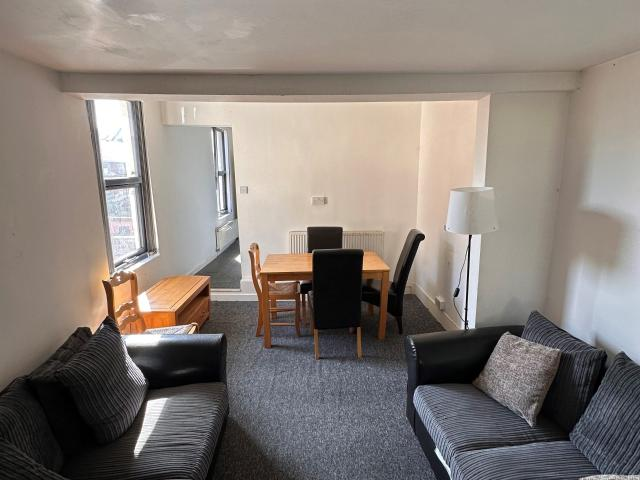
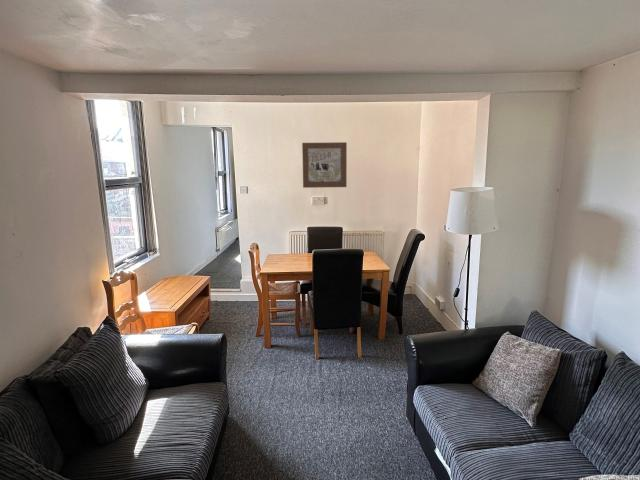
+ wall art [301,141,348,189]
